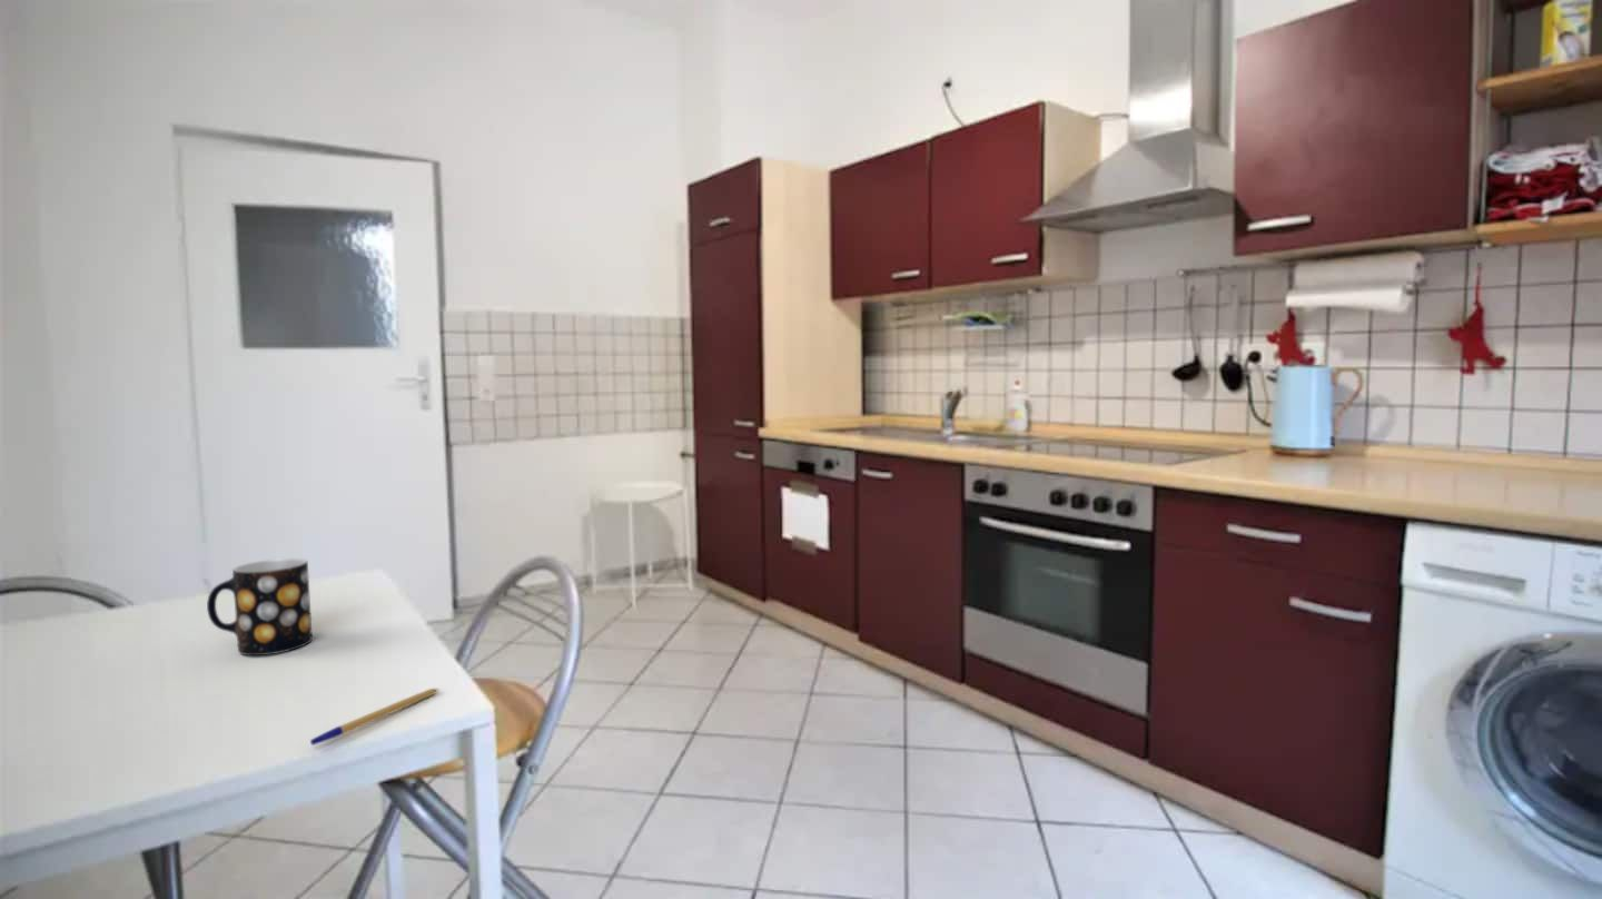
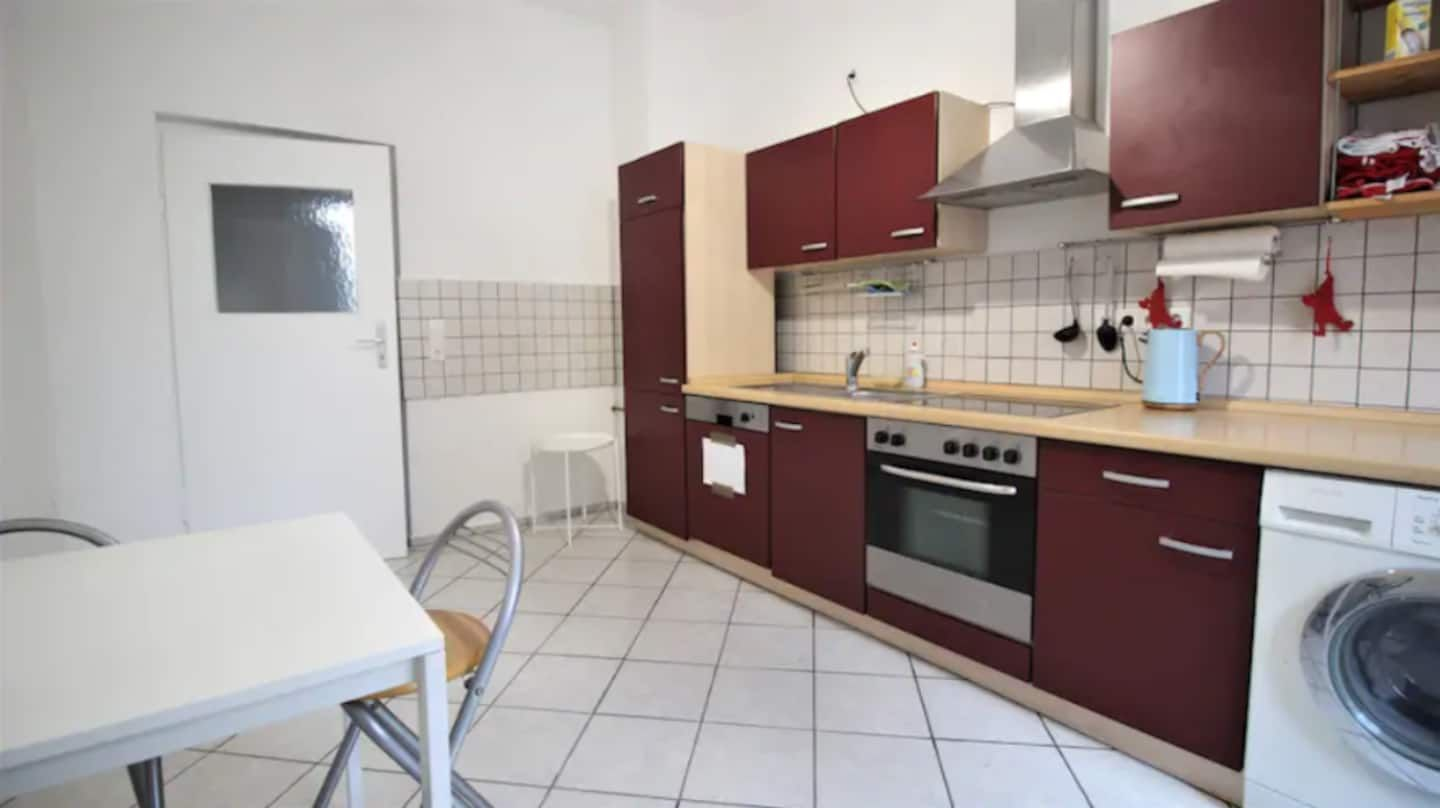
- pen [309,688,439,747]
- mug [206,557,314,656]
